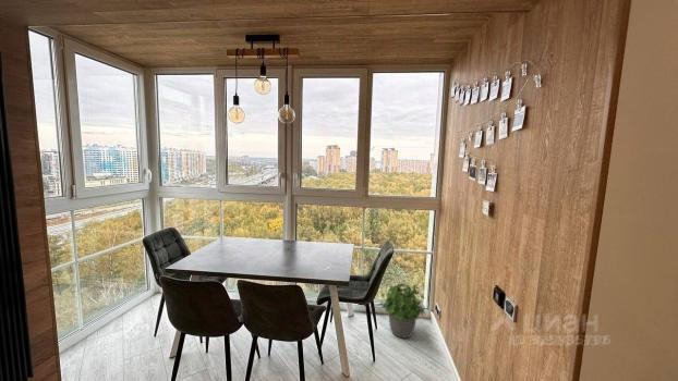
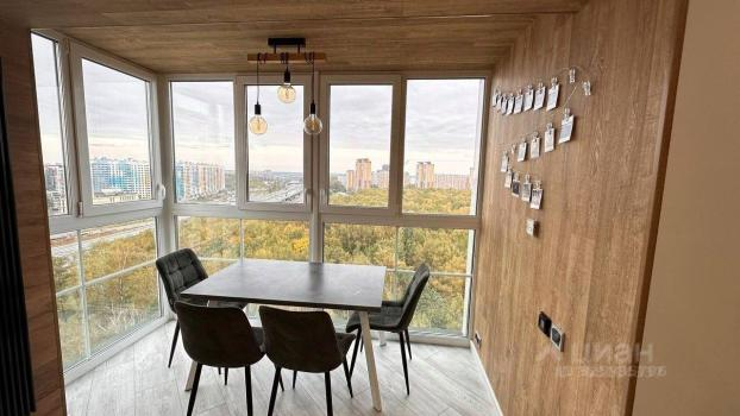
- potted plant [378,282,426,340]
